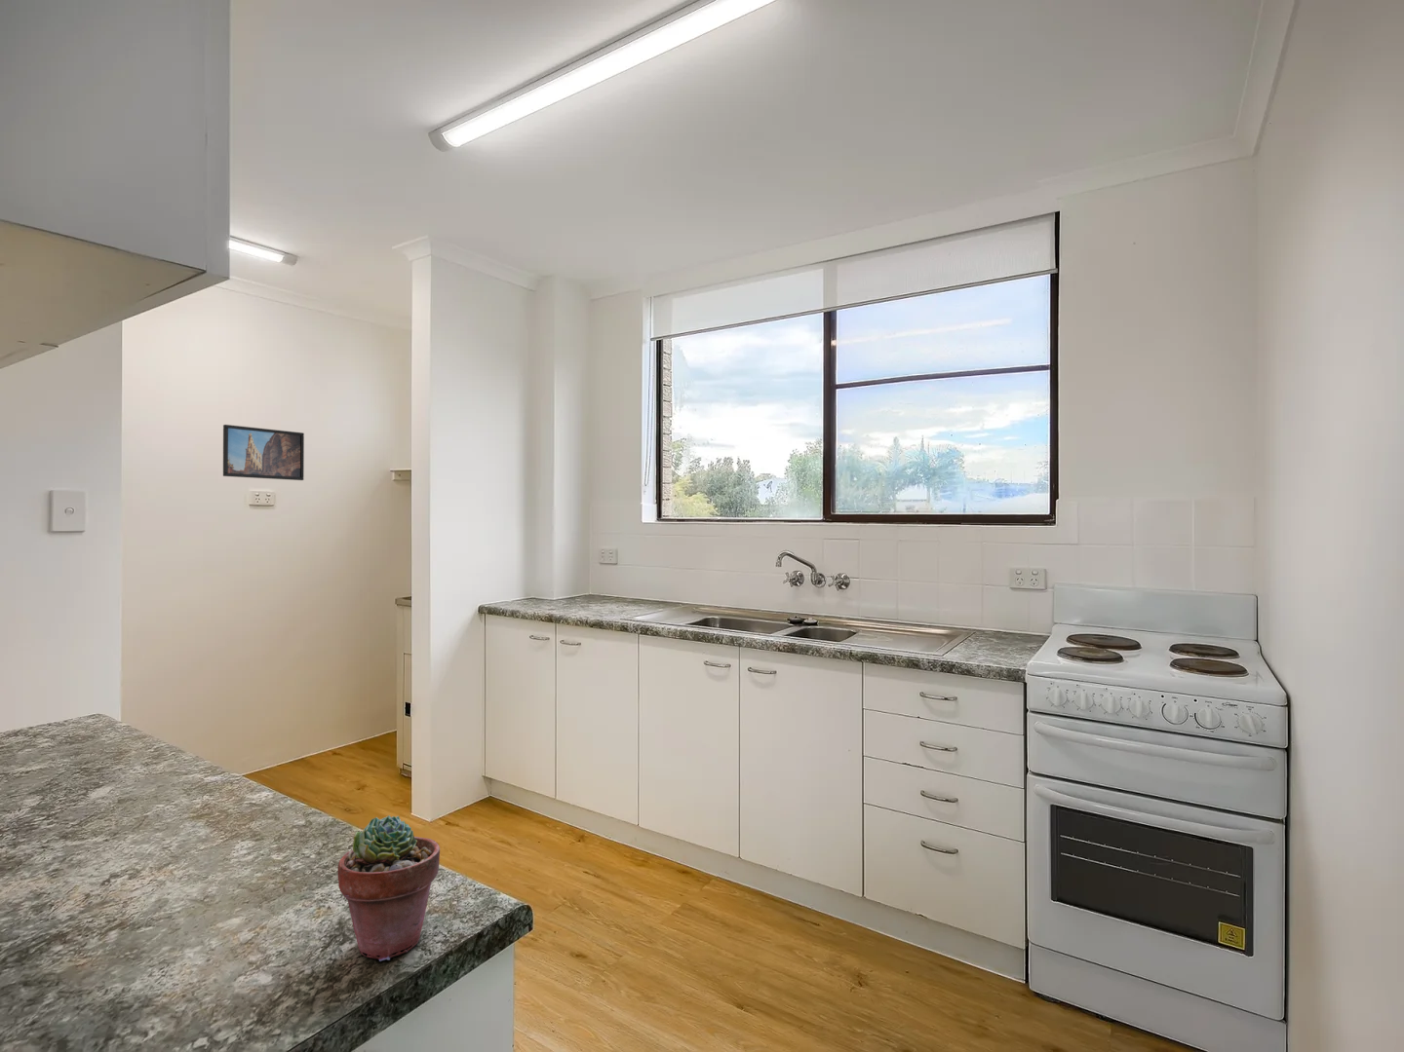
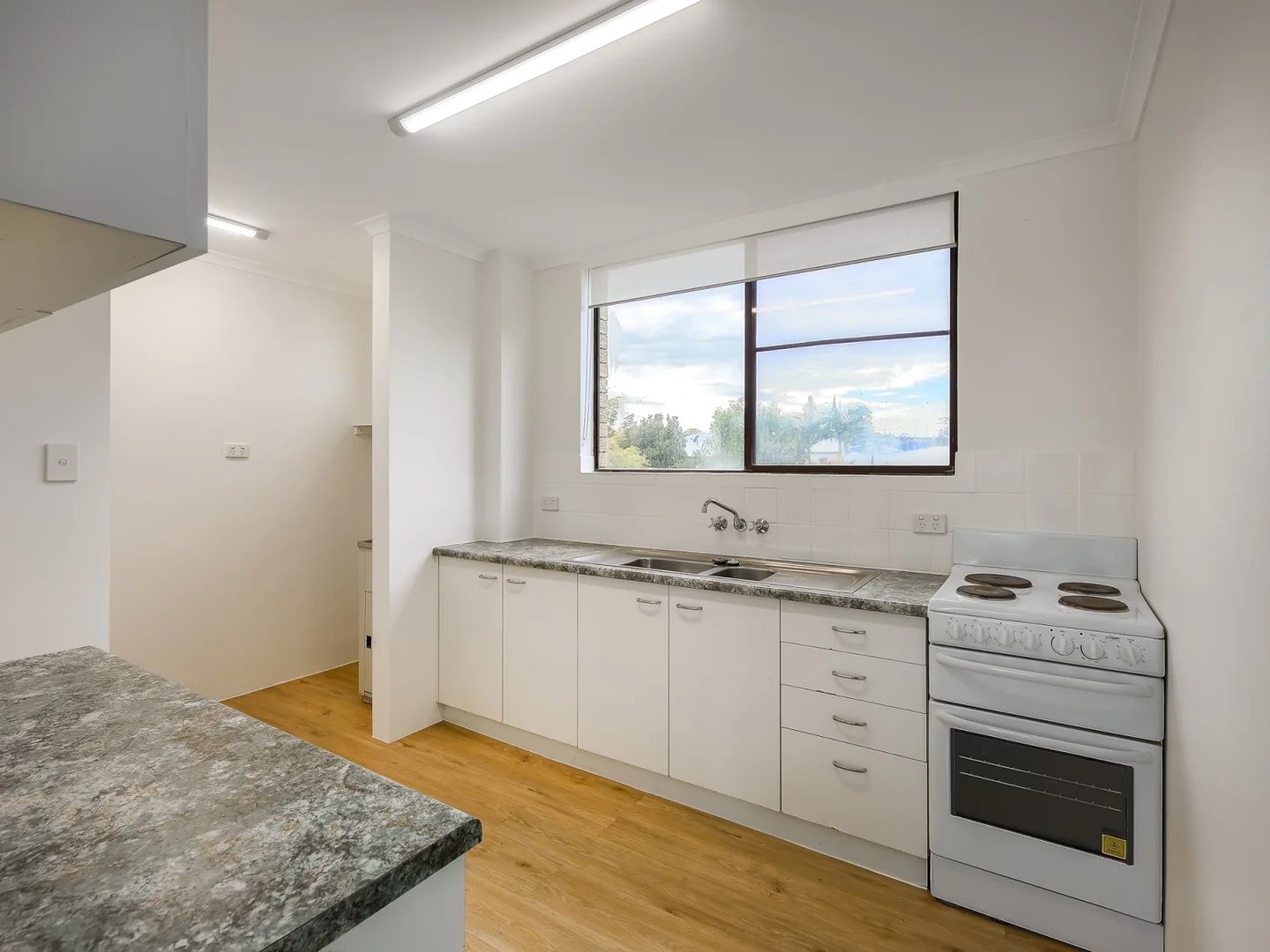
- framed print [222,423,305,481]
- potted succulent [336,814,441,964]
